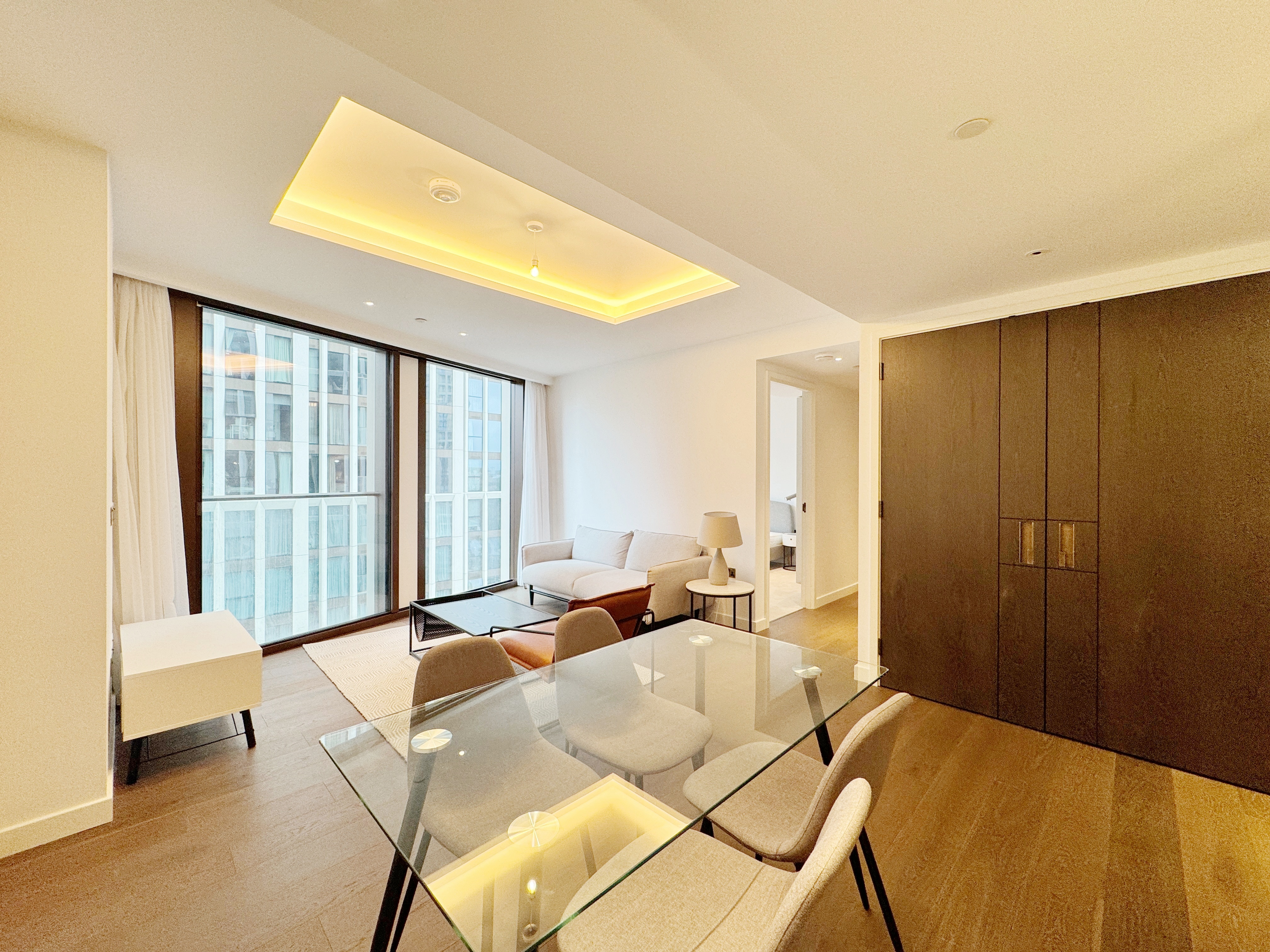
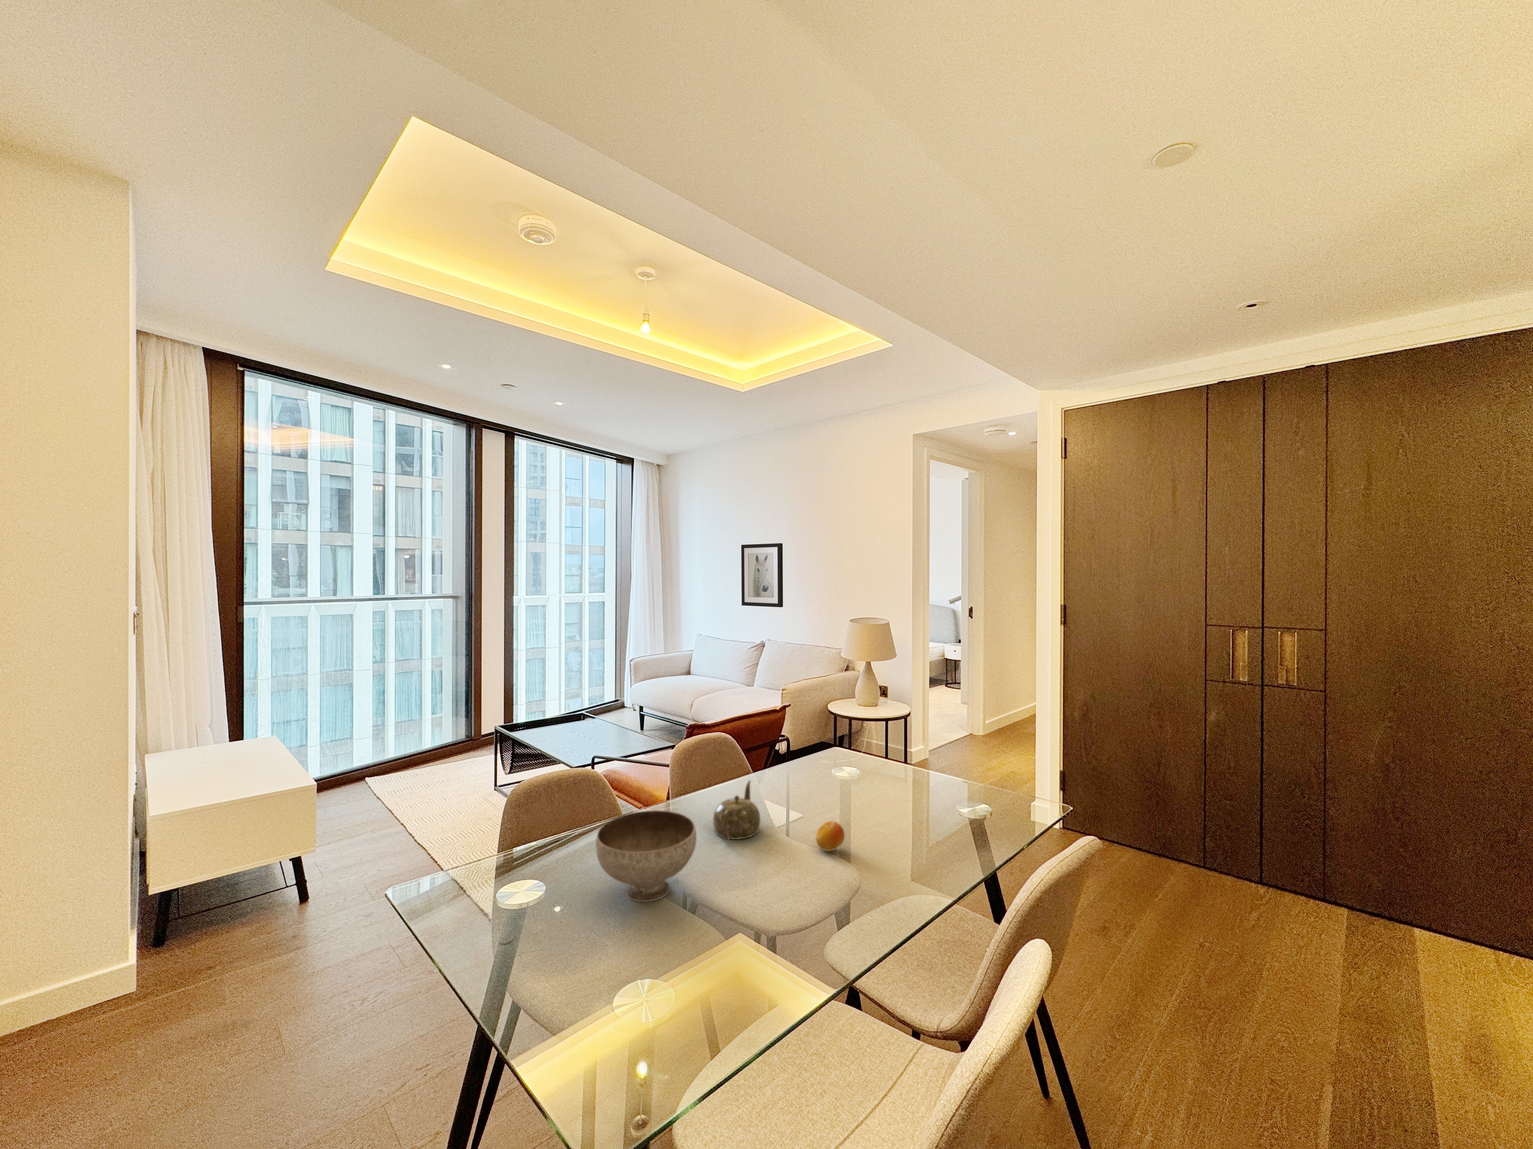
+ wall art [741,543,783,607]
+ teapot [712,780,760,842]
+ bowl [595,810,696,903]
+ fruit [815,821,845,851]
